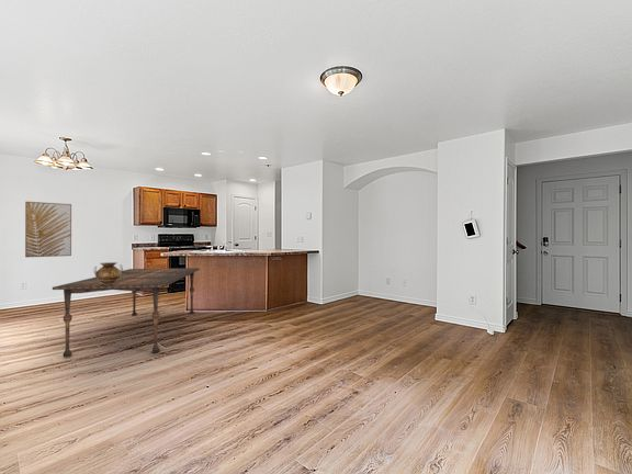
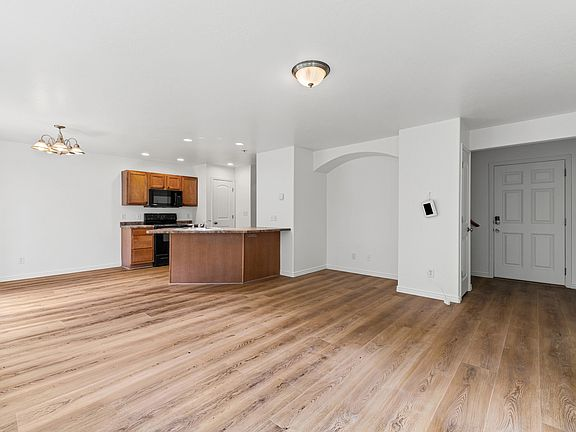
- wall art [24,201,72,258]
- dining table [52,267,201,358]
- ceramic pot [93,261,124,285]
